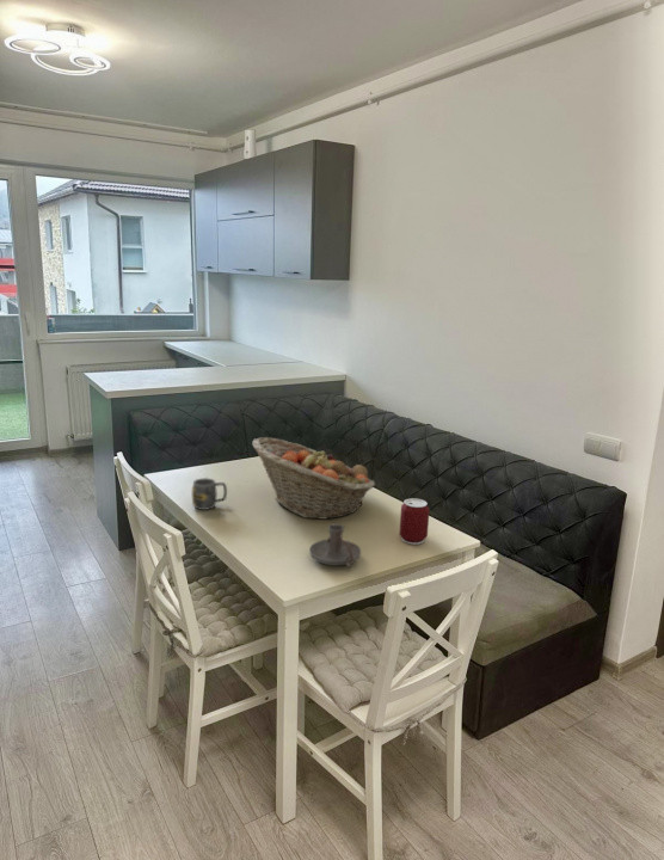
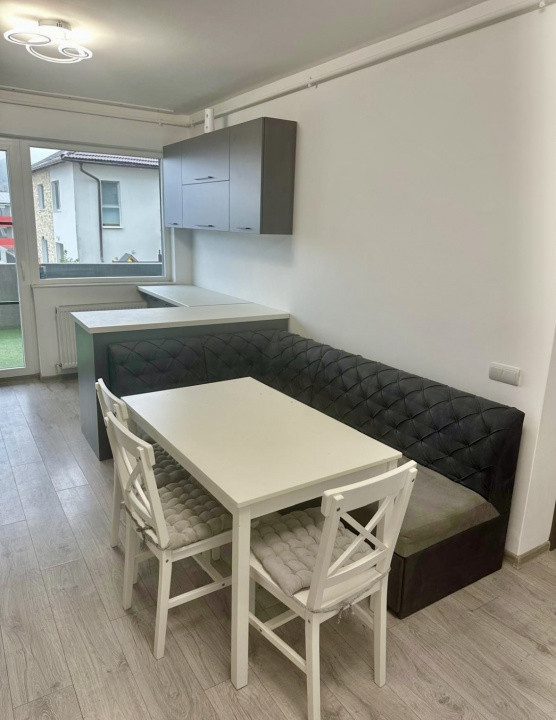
- fruit basket [252,436,376,521]
- candle holder [308,522,362,569]
- mug [191,477,228,511]
- can [398,497,431,546]
